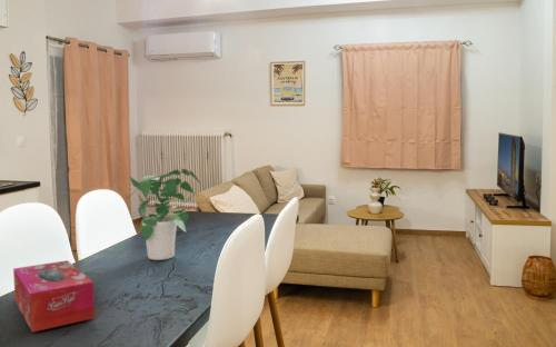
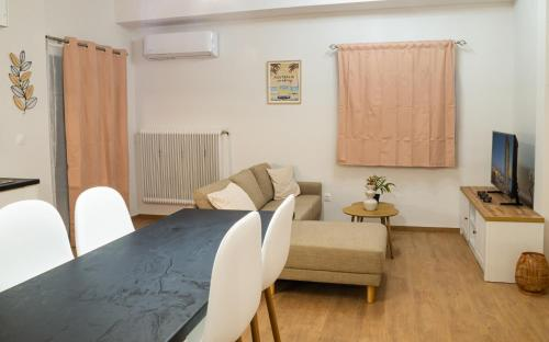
- potted plant [125,168,202,261]
- tissue box [12,259,96,334]
